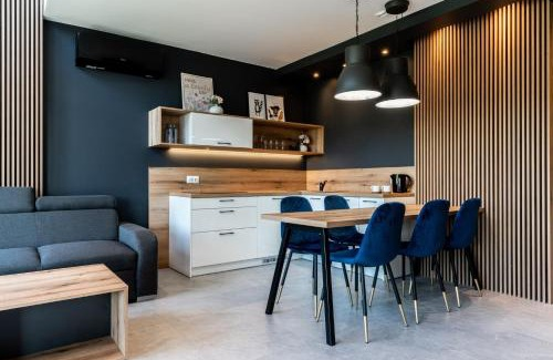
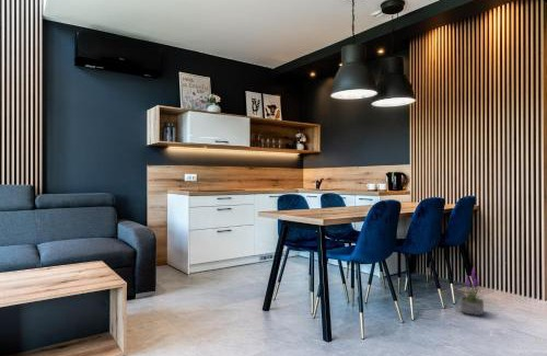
+ potted plant [459,267,485,317]
